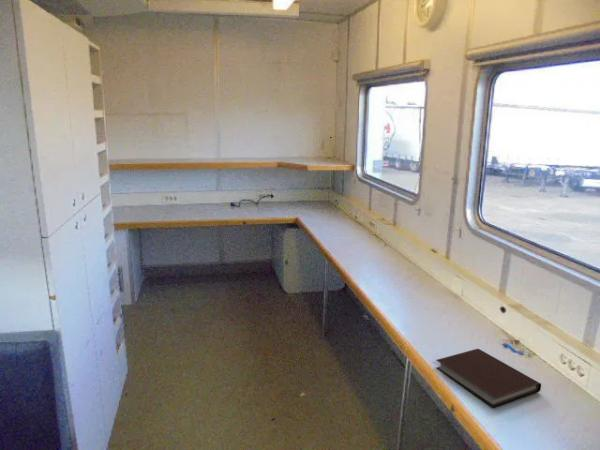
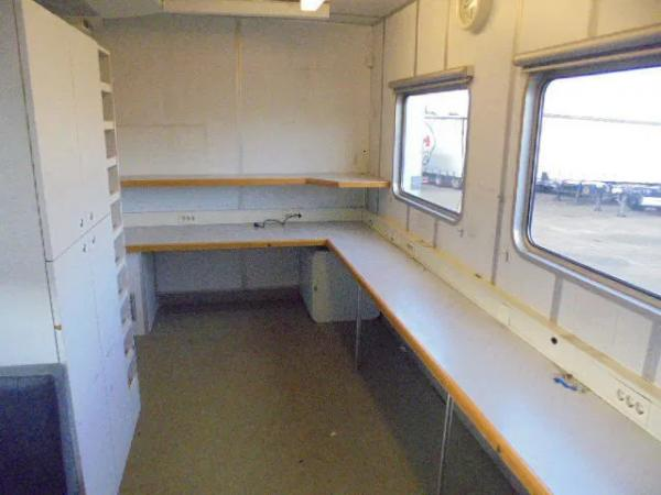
- notebook [435,348,542,409]
